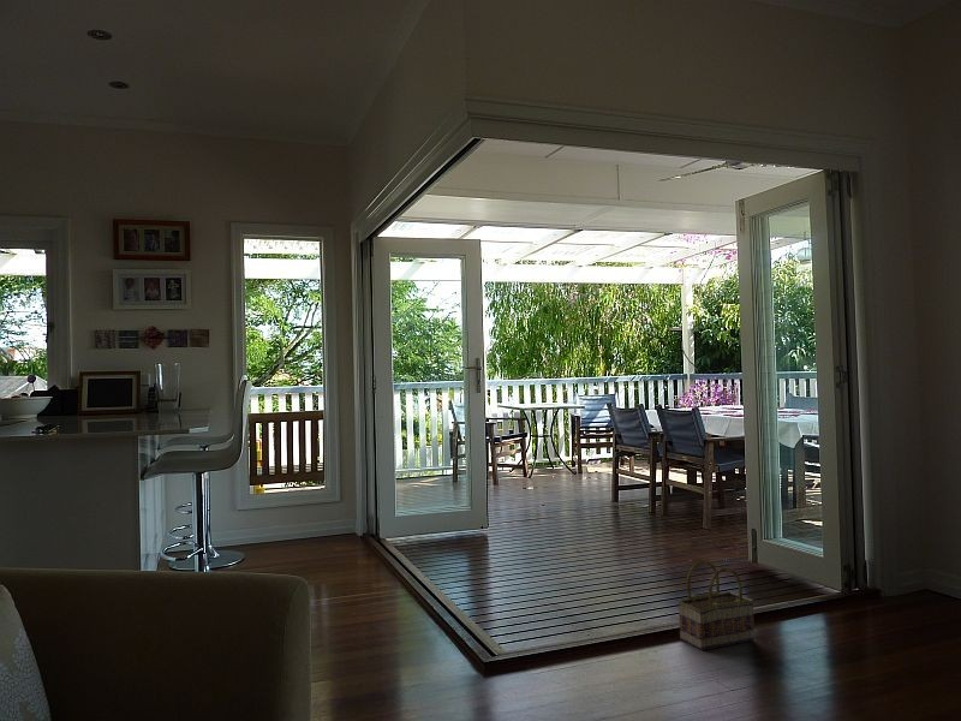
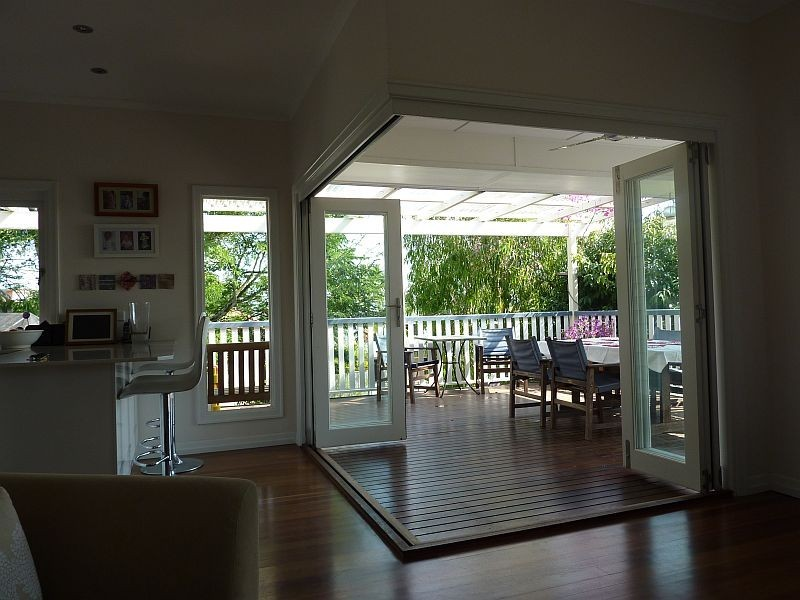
- basket [676,559,756,651]
